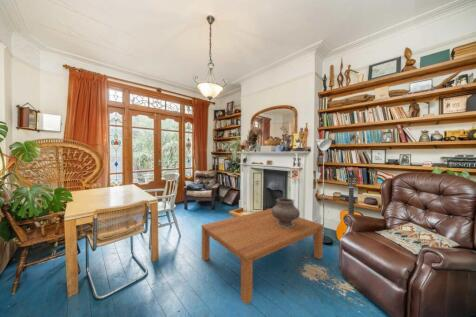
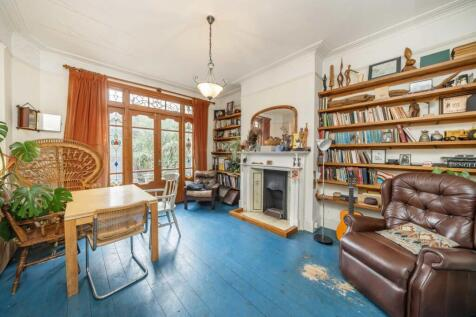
- ceramic pot [271,197,301,228]
- coffee table [201,208,324,305]
